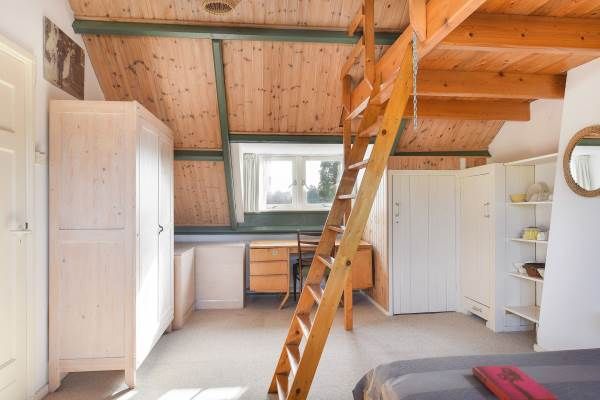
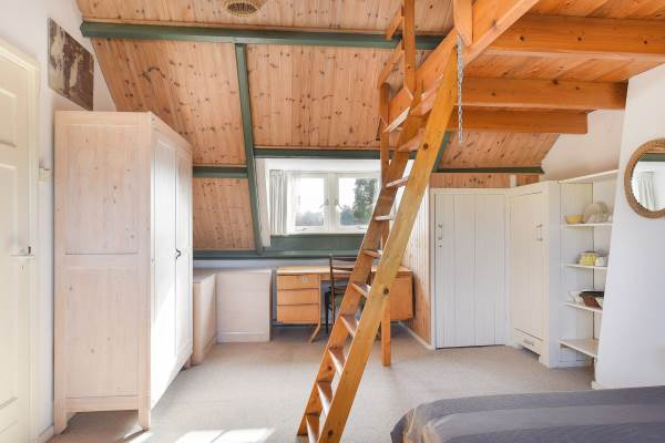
- hardback book [471,365,559,400]
